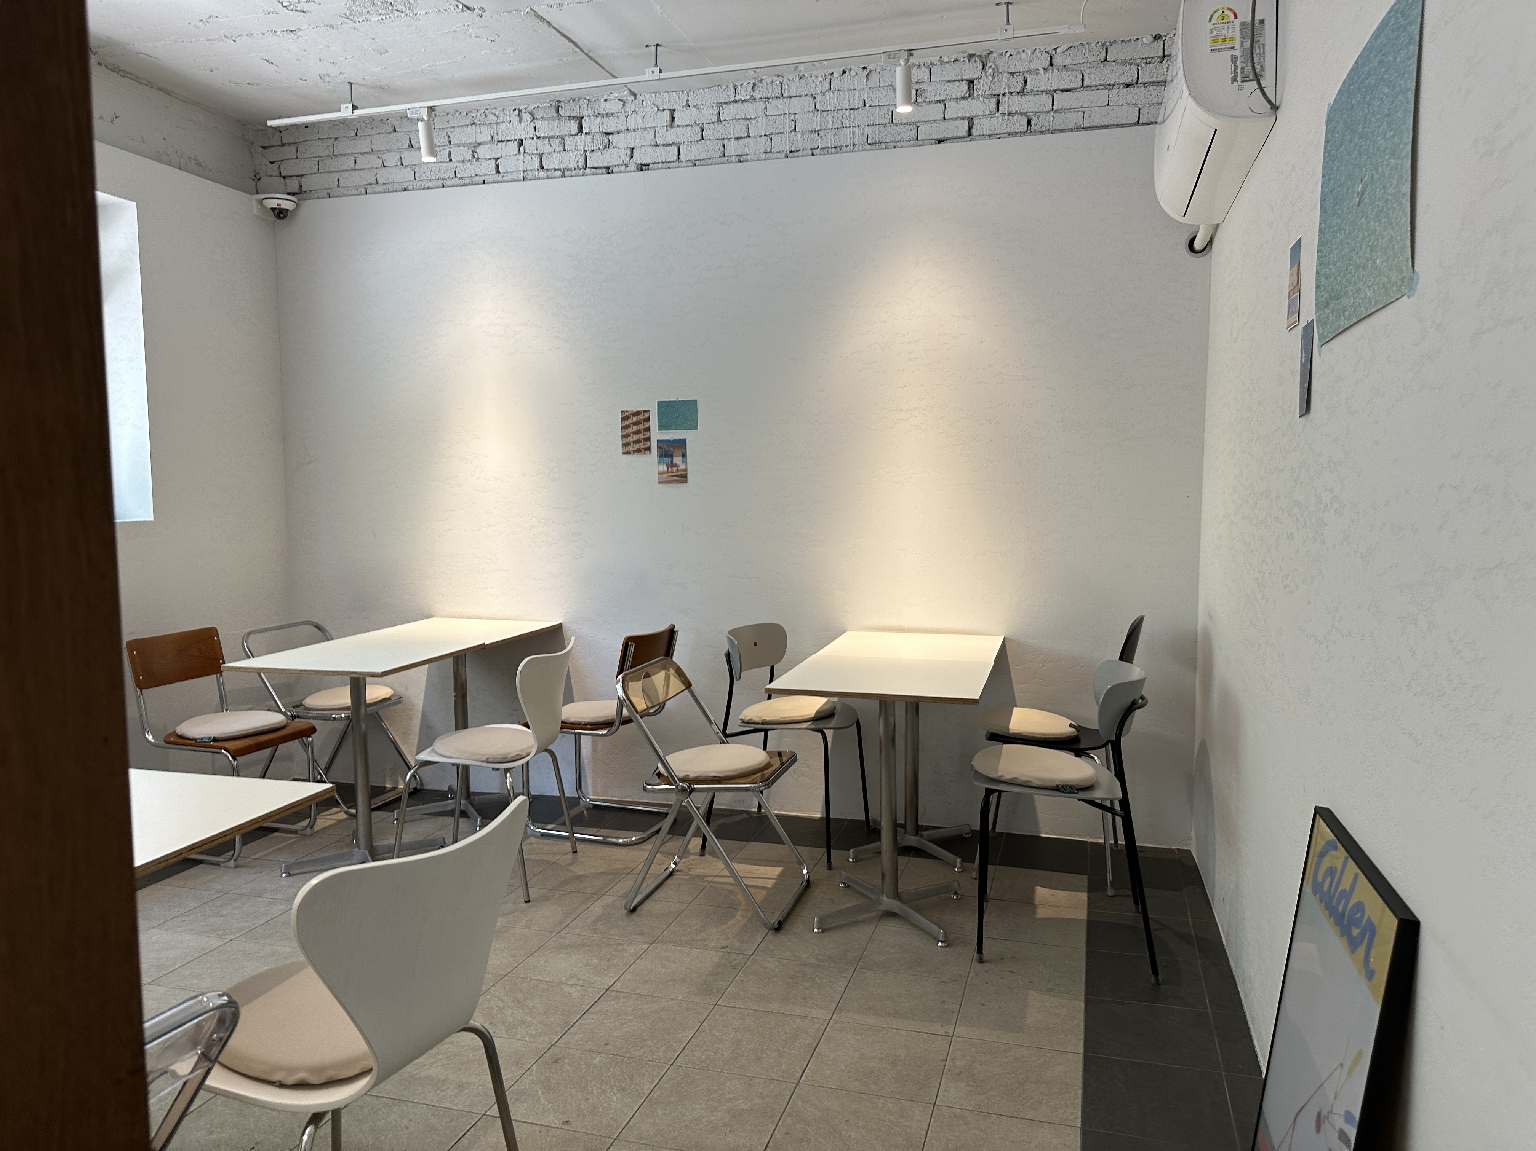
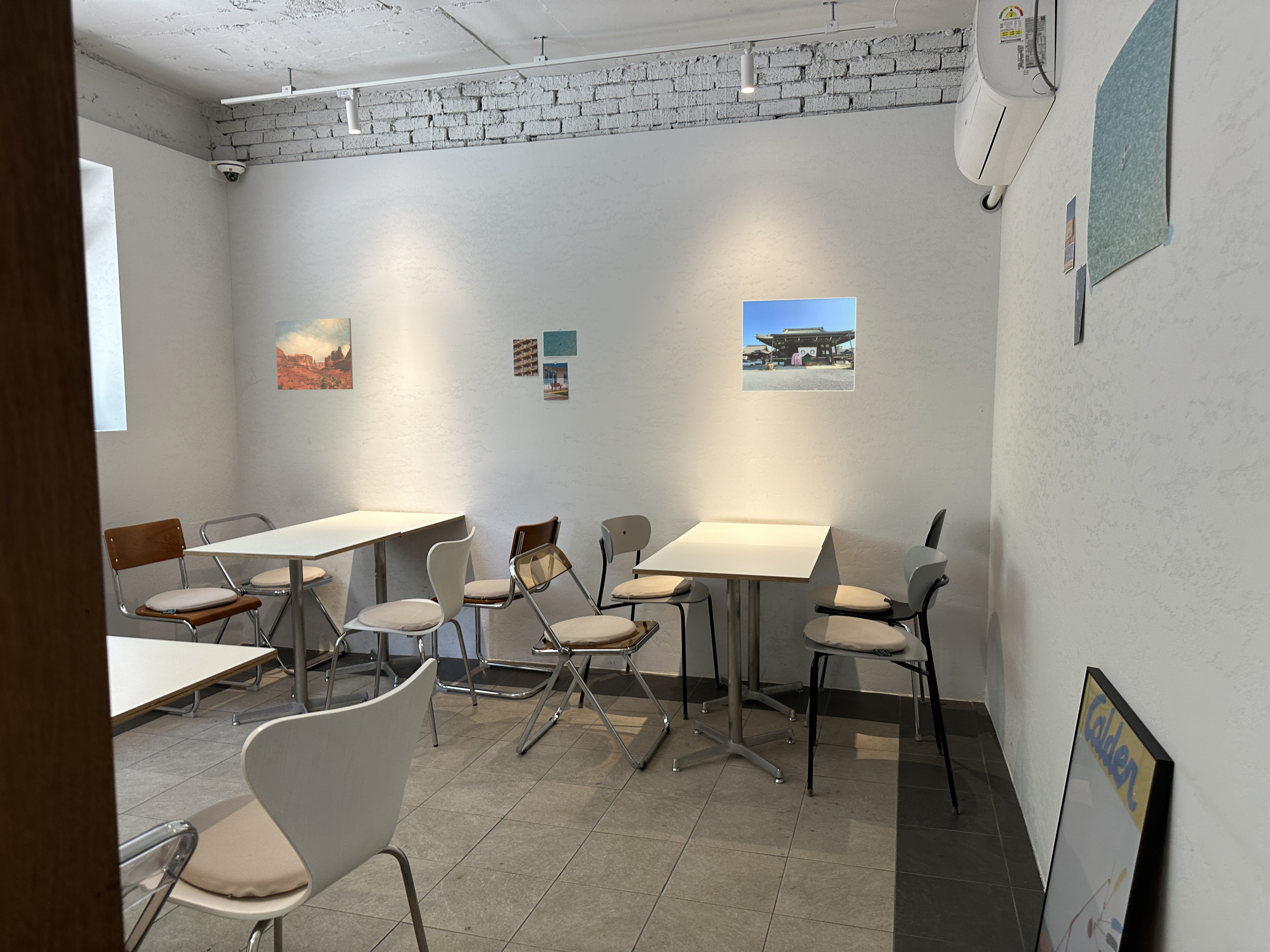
+ wall art [275,318,353,390]
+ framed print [741,297,857,392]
